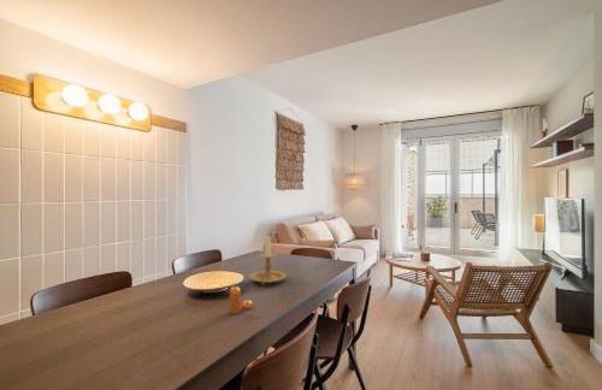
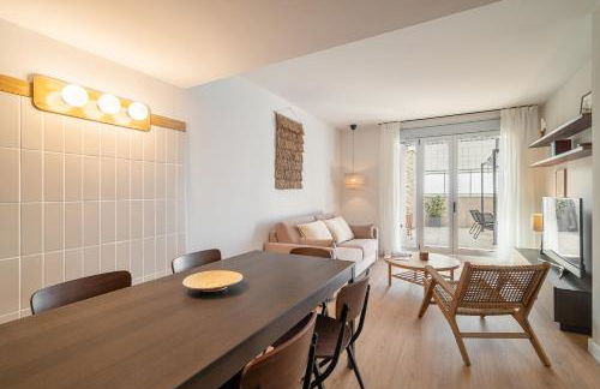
- pepper shaker [229,285,254,314]
- candle holder [248,234,288,285]
